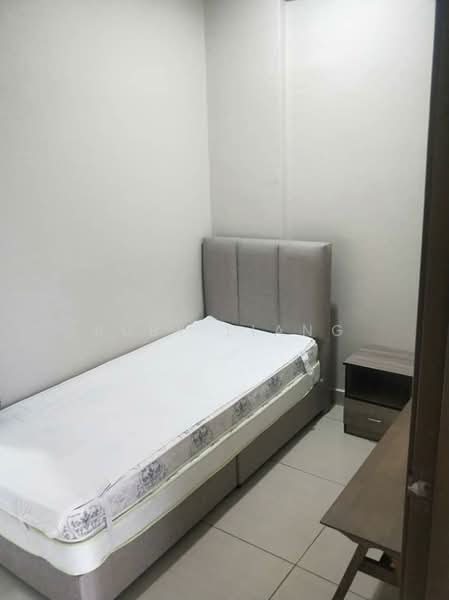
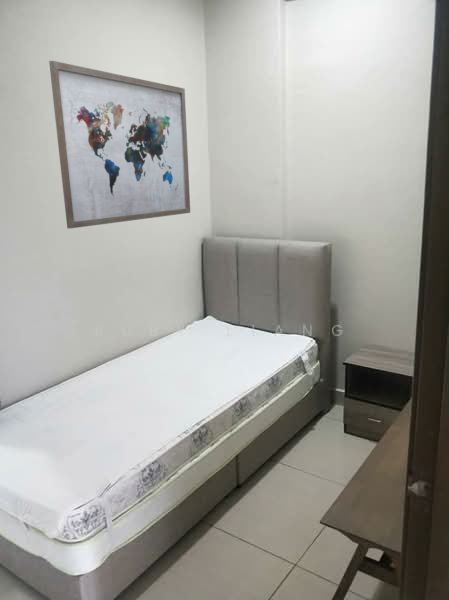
+ wall art [48,60,191,230]
